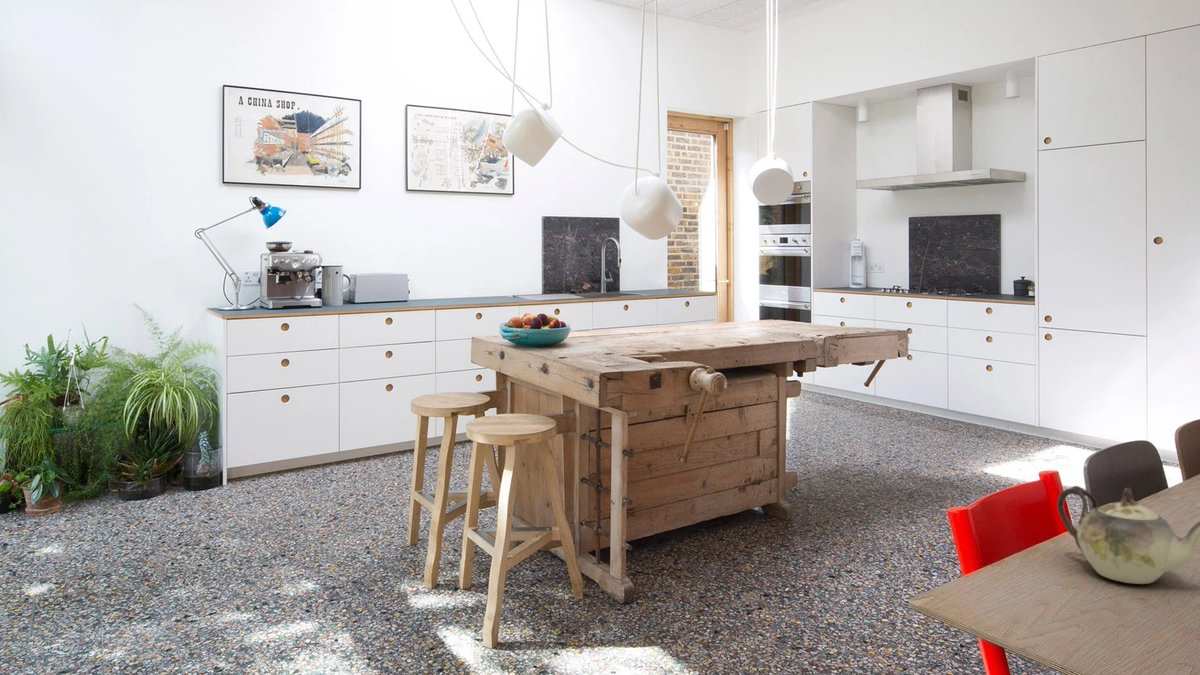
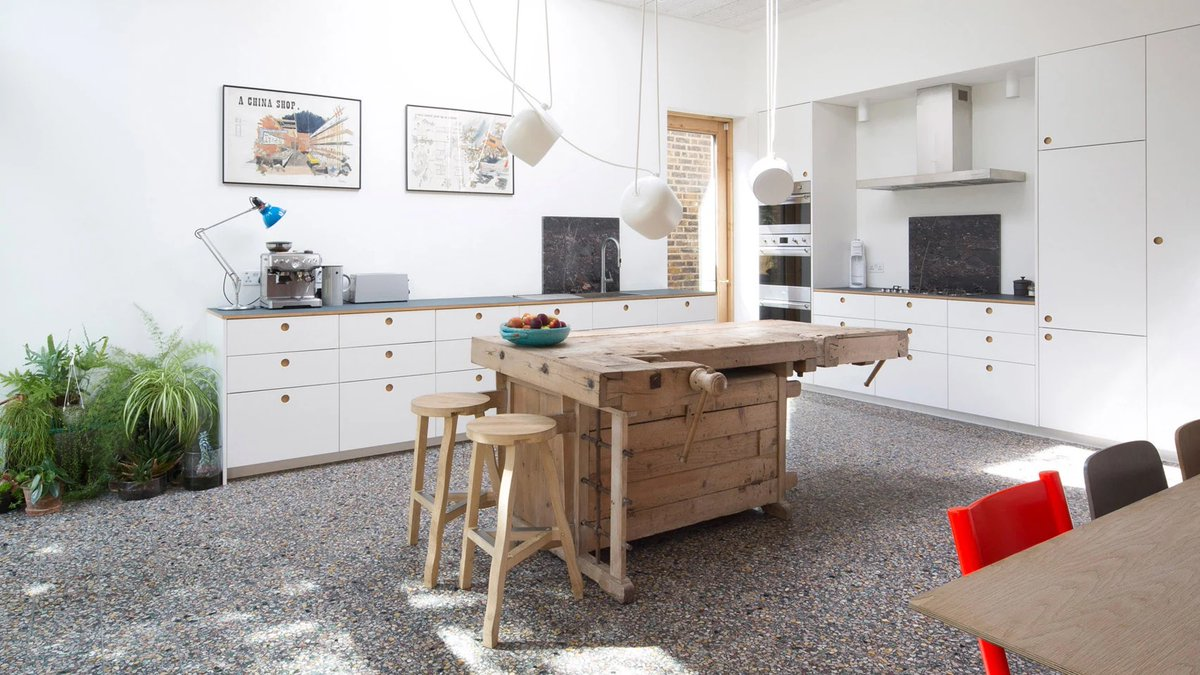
- teapot [1056,485,1200,585]
